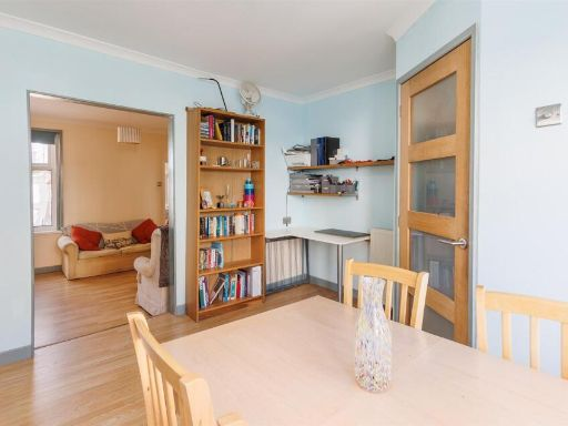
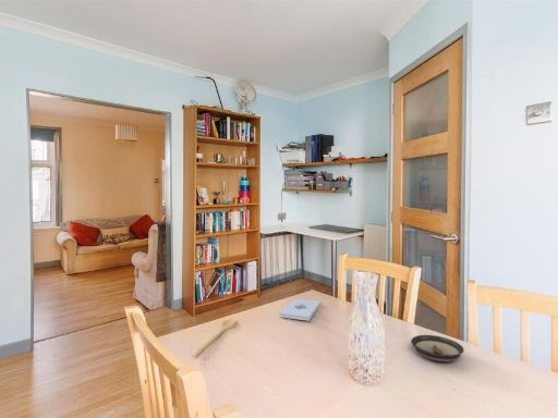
+ spoon [192,318,238,358]
+ notepad [279,297,322,322]
+ saucer [410,334,464,362]
